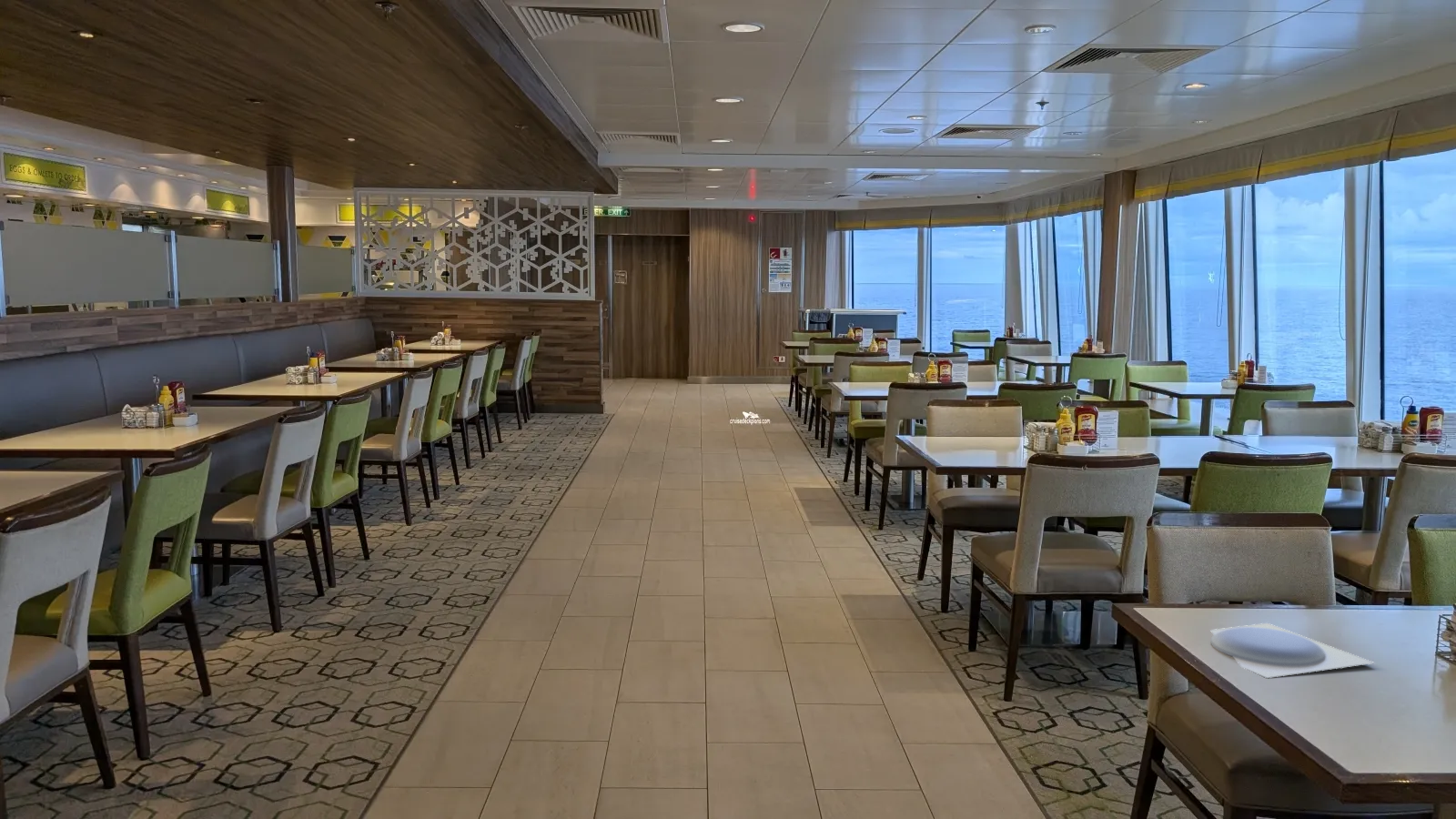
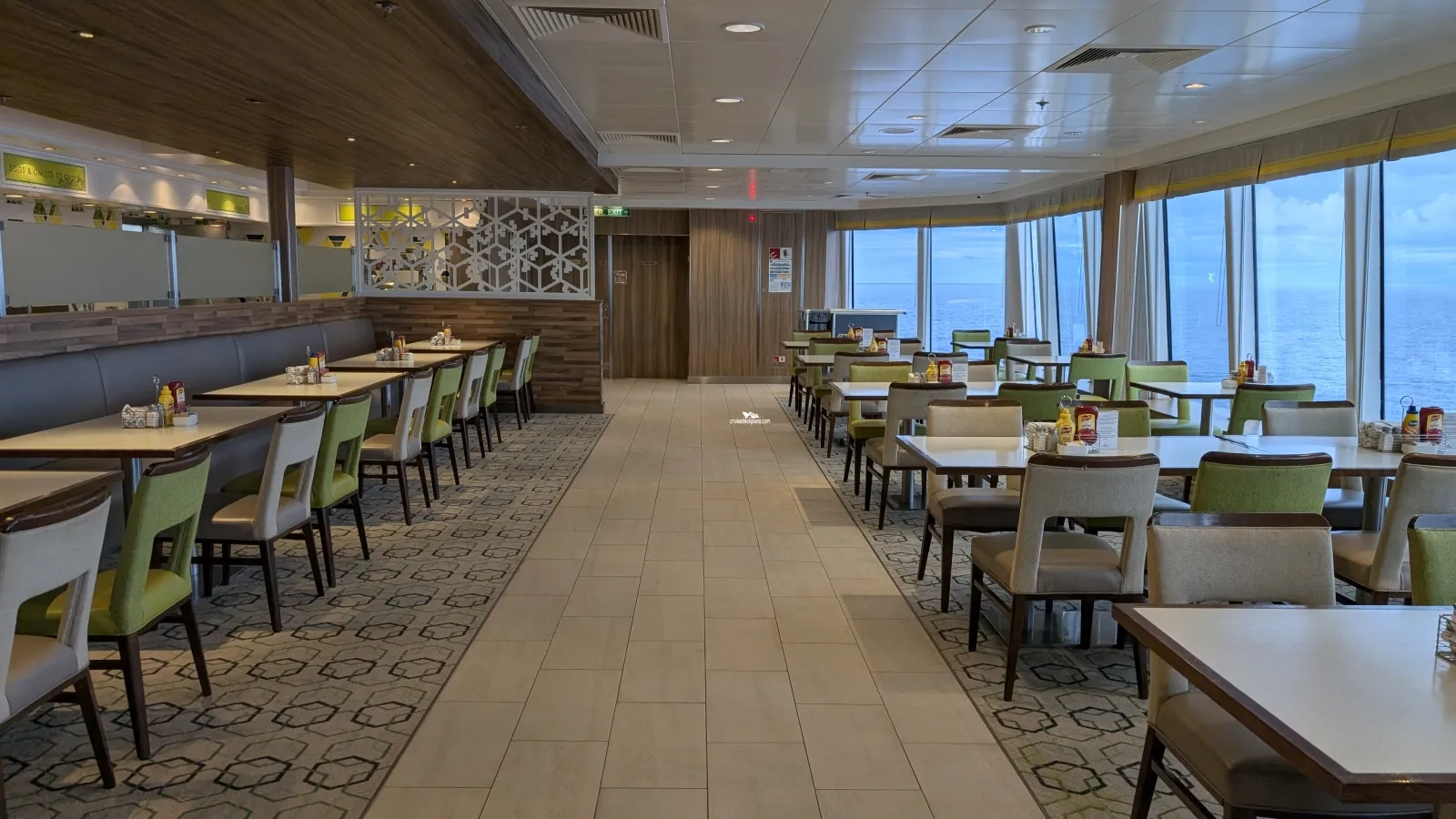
- plate [1209,622,1376,679]
